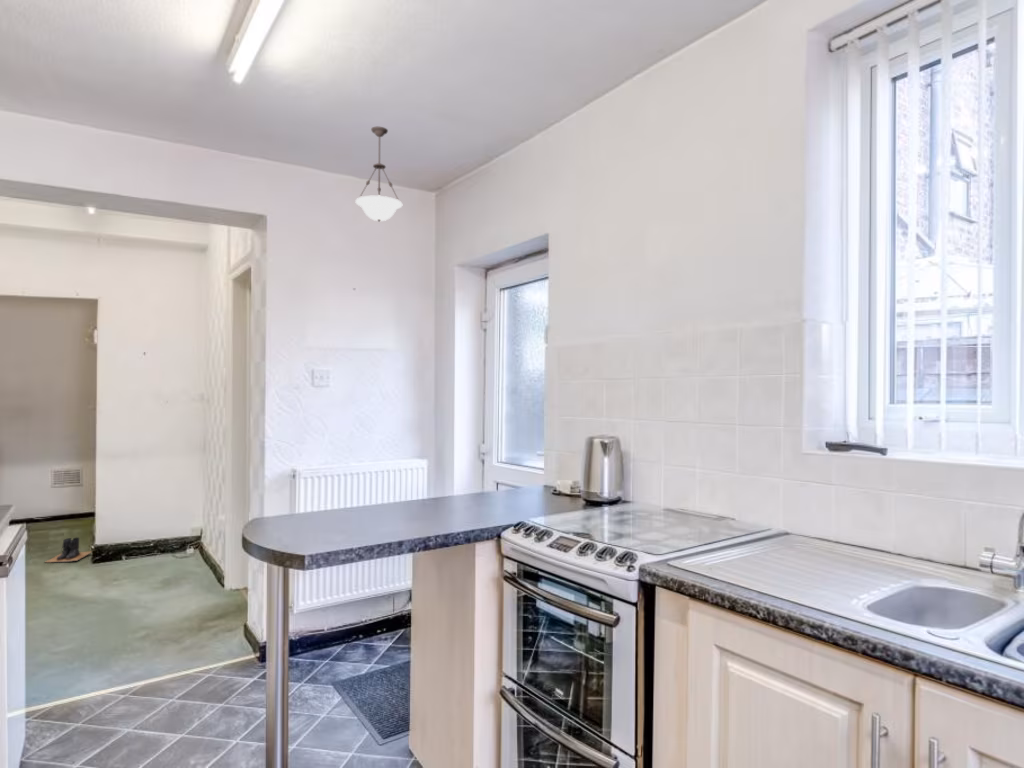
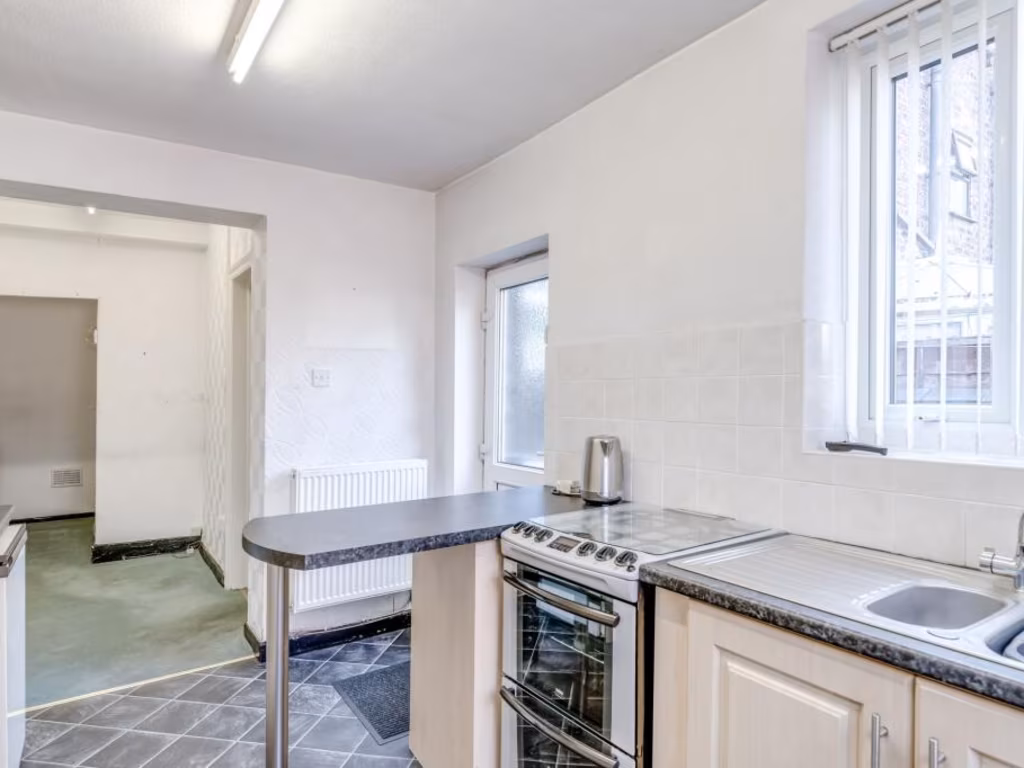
- pendant light [354,126,403,222]
- boots [43,536,93,564]
